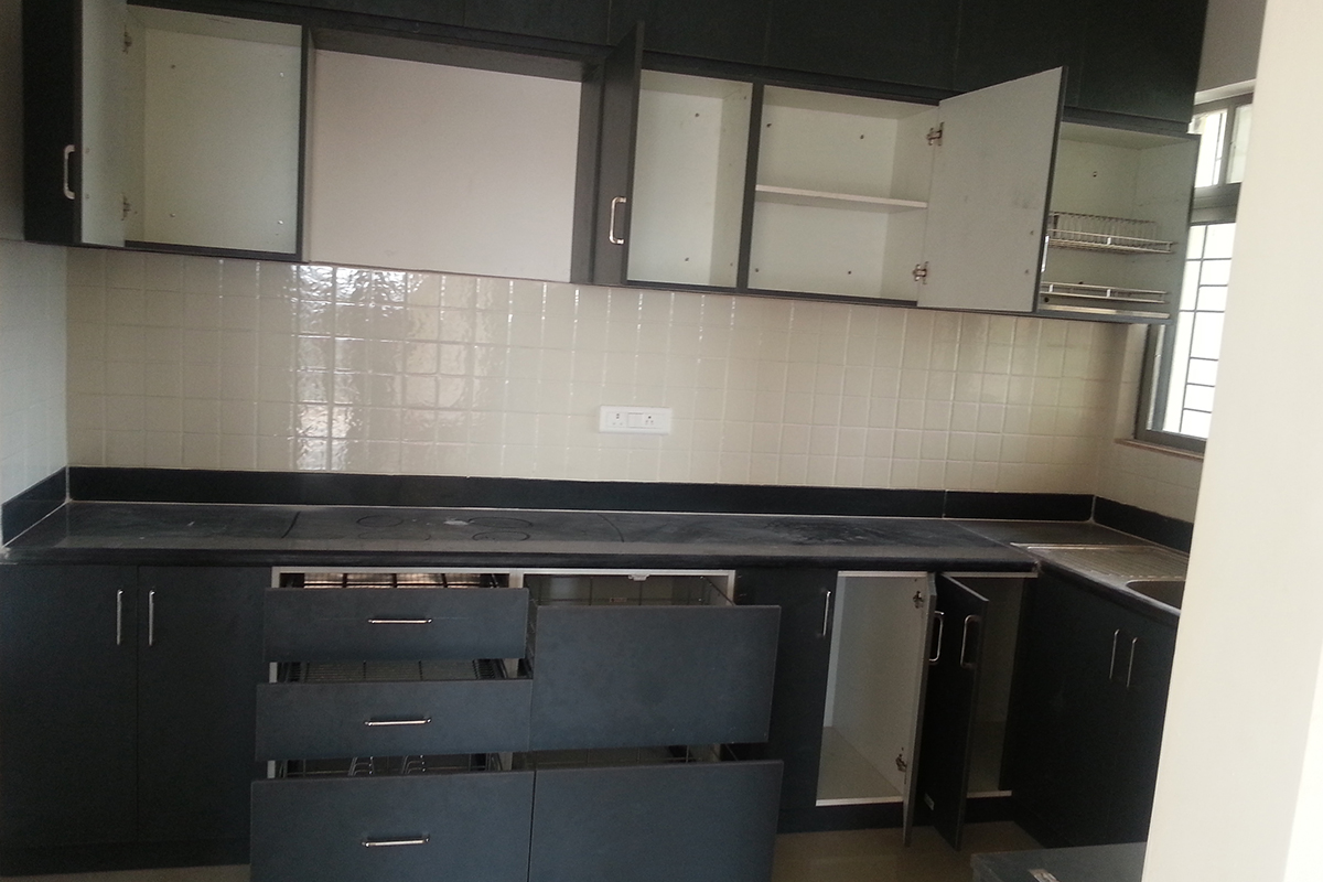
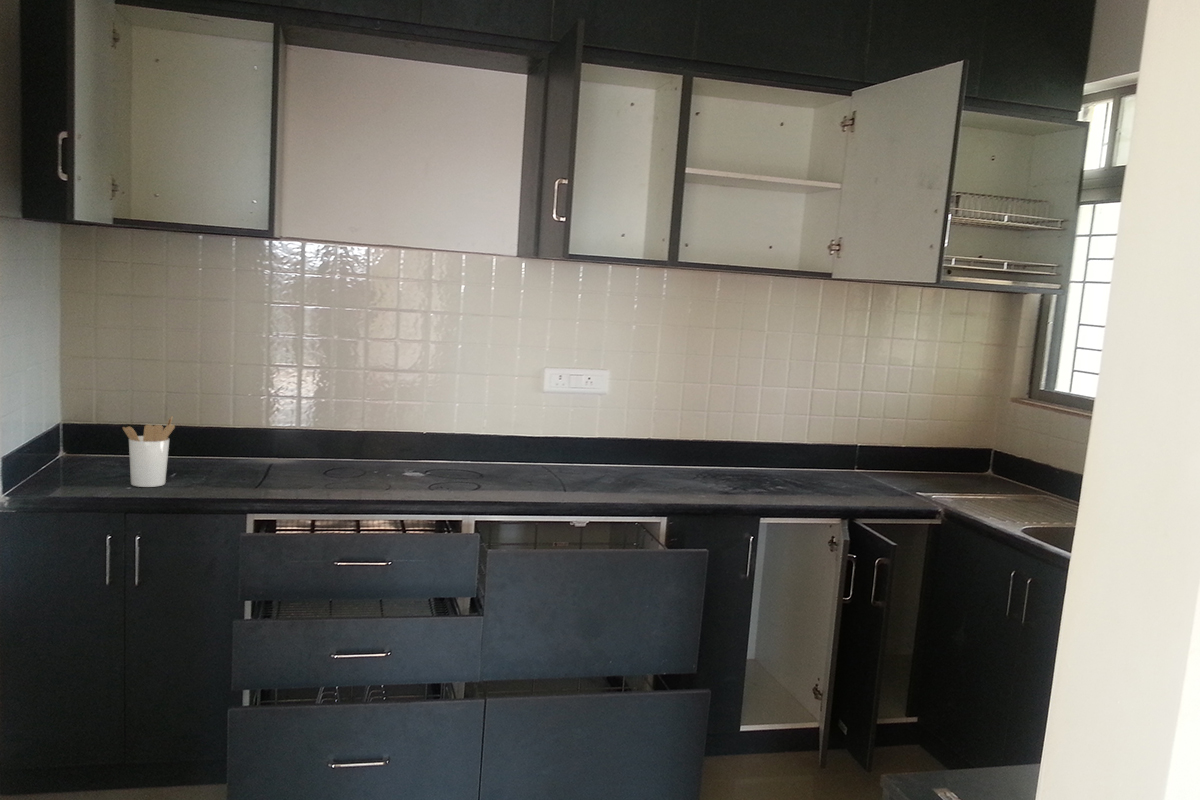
+ utensil holder [122,416,176,488]
